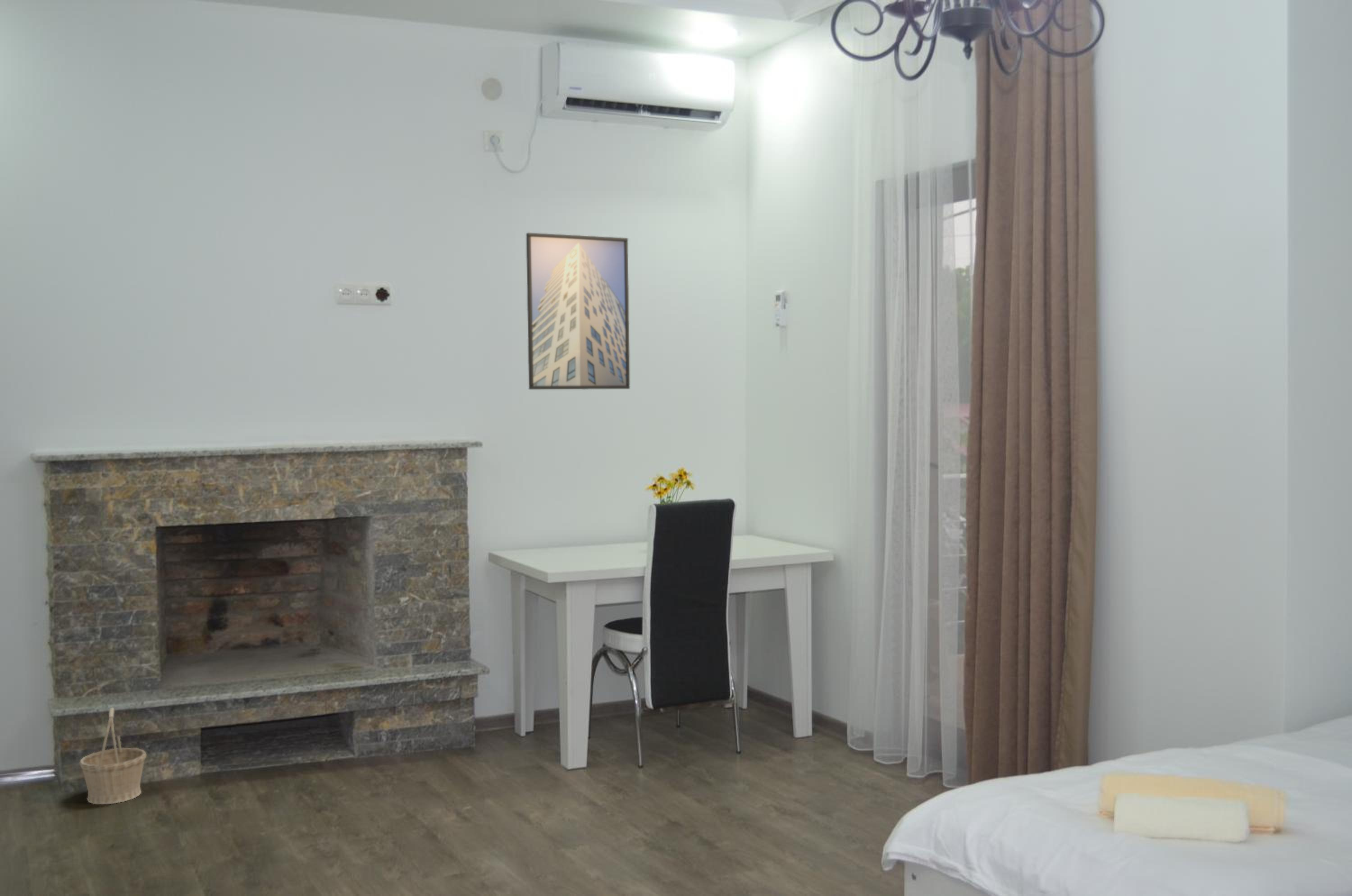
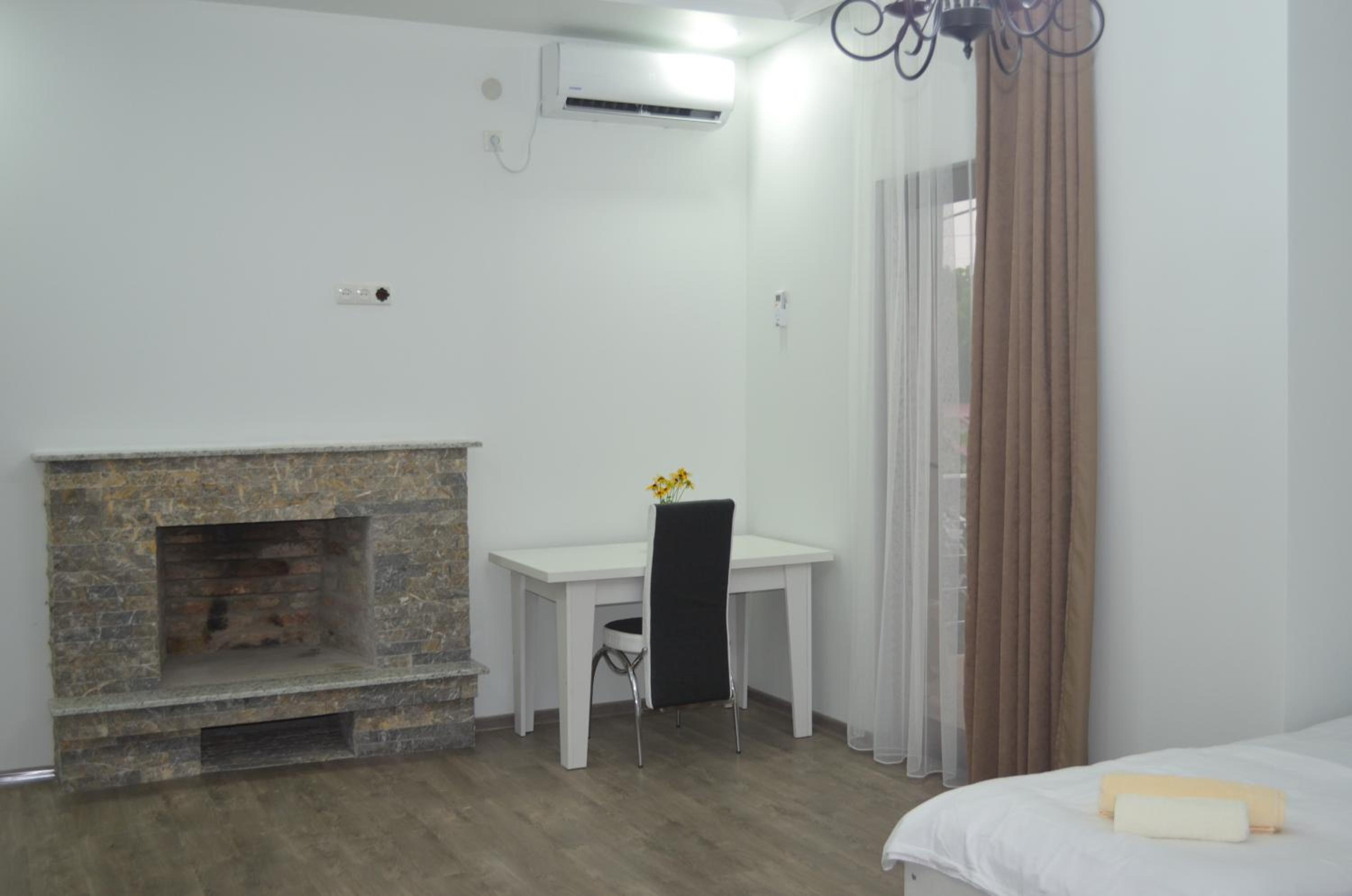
- basket [79,707,147,805]
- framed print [526,232,630,390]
